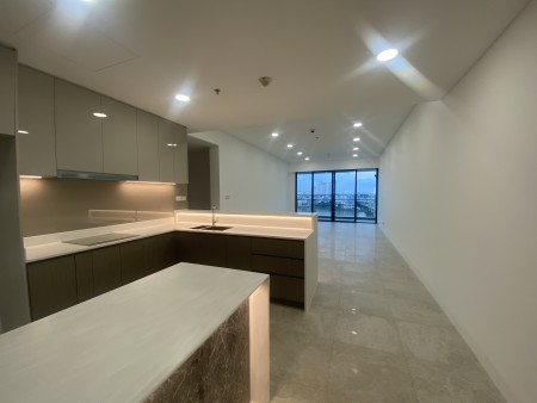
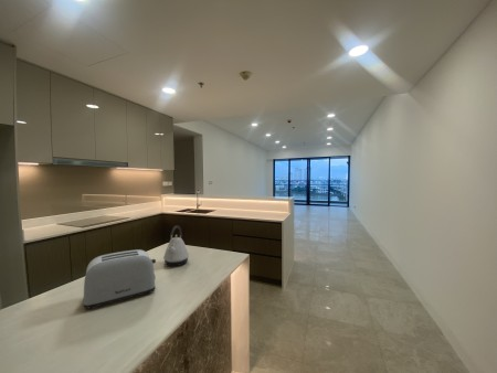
+ kettle [162,225,190,267]
+ toaster [82,248,157,310]
